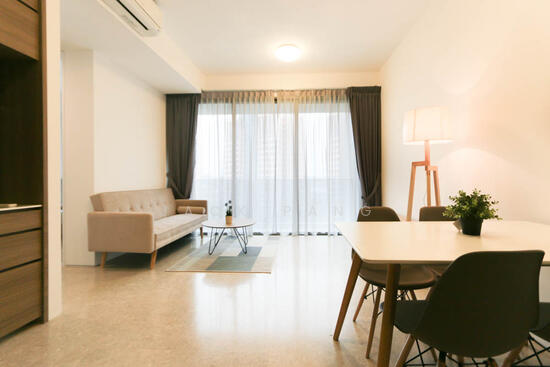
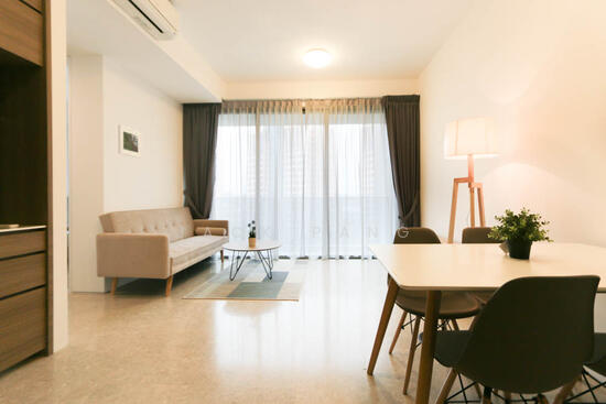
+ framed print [117,124,142,160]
